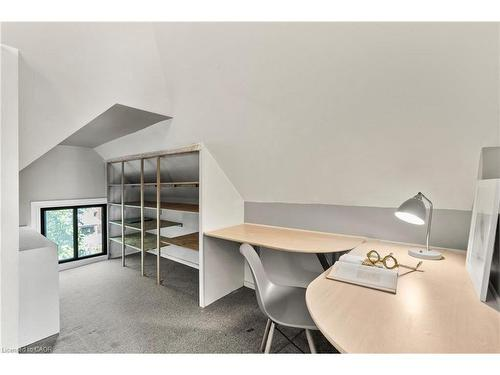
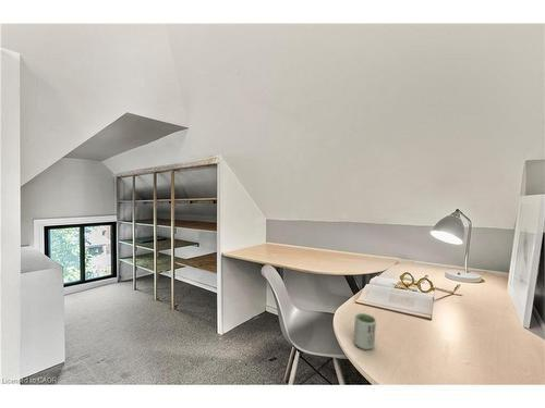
+ cup [353,312,377,350]
